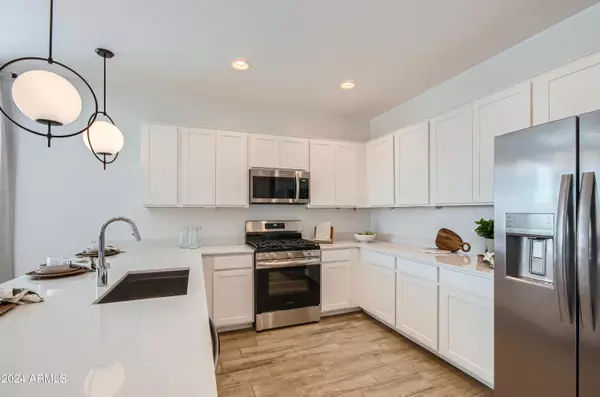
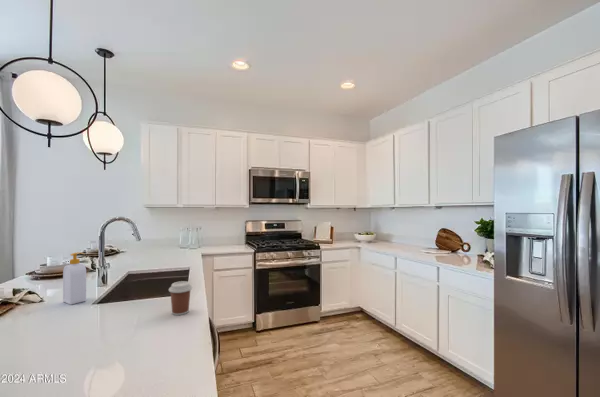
+ coffee cup [168,280,193,316]
+ soap bottle [62,251,87,306]
